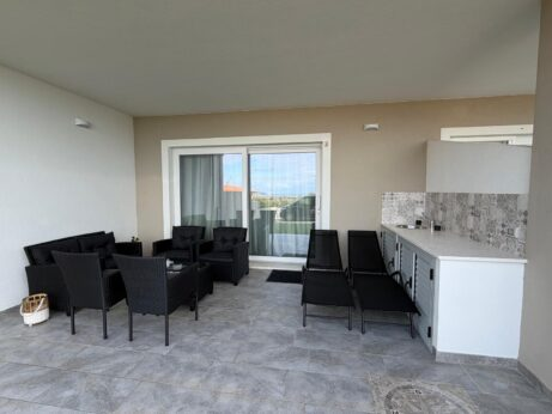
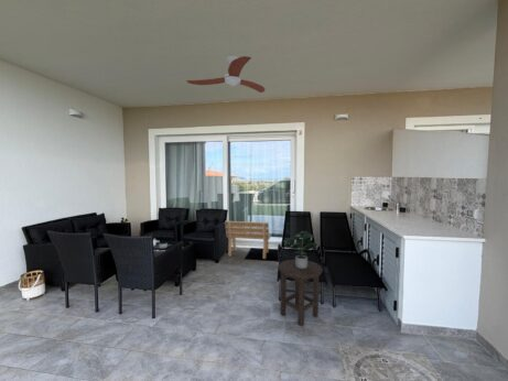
+ potted plant [282,230,318,269]
+ ceiling fan [185,55,266,94]
+ bench [224,220,272,260]
+ stool [278,259,323,327]
